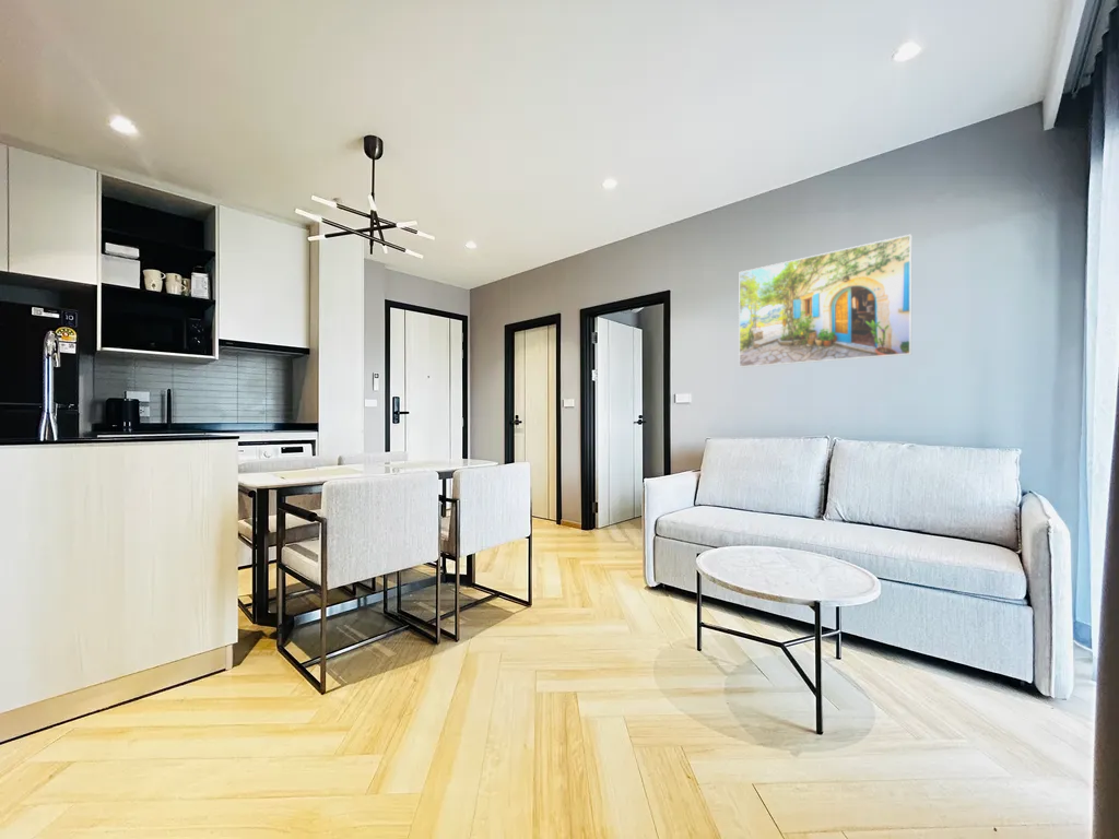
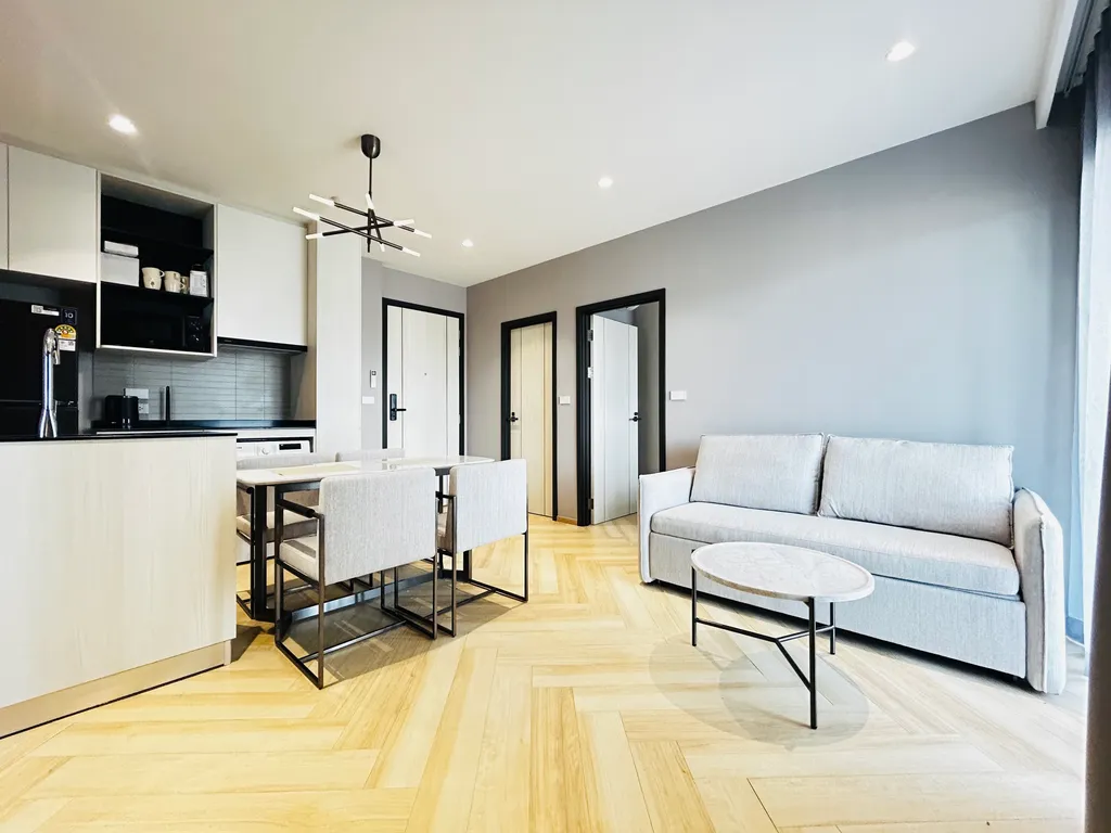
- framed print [738,233,914,368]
